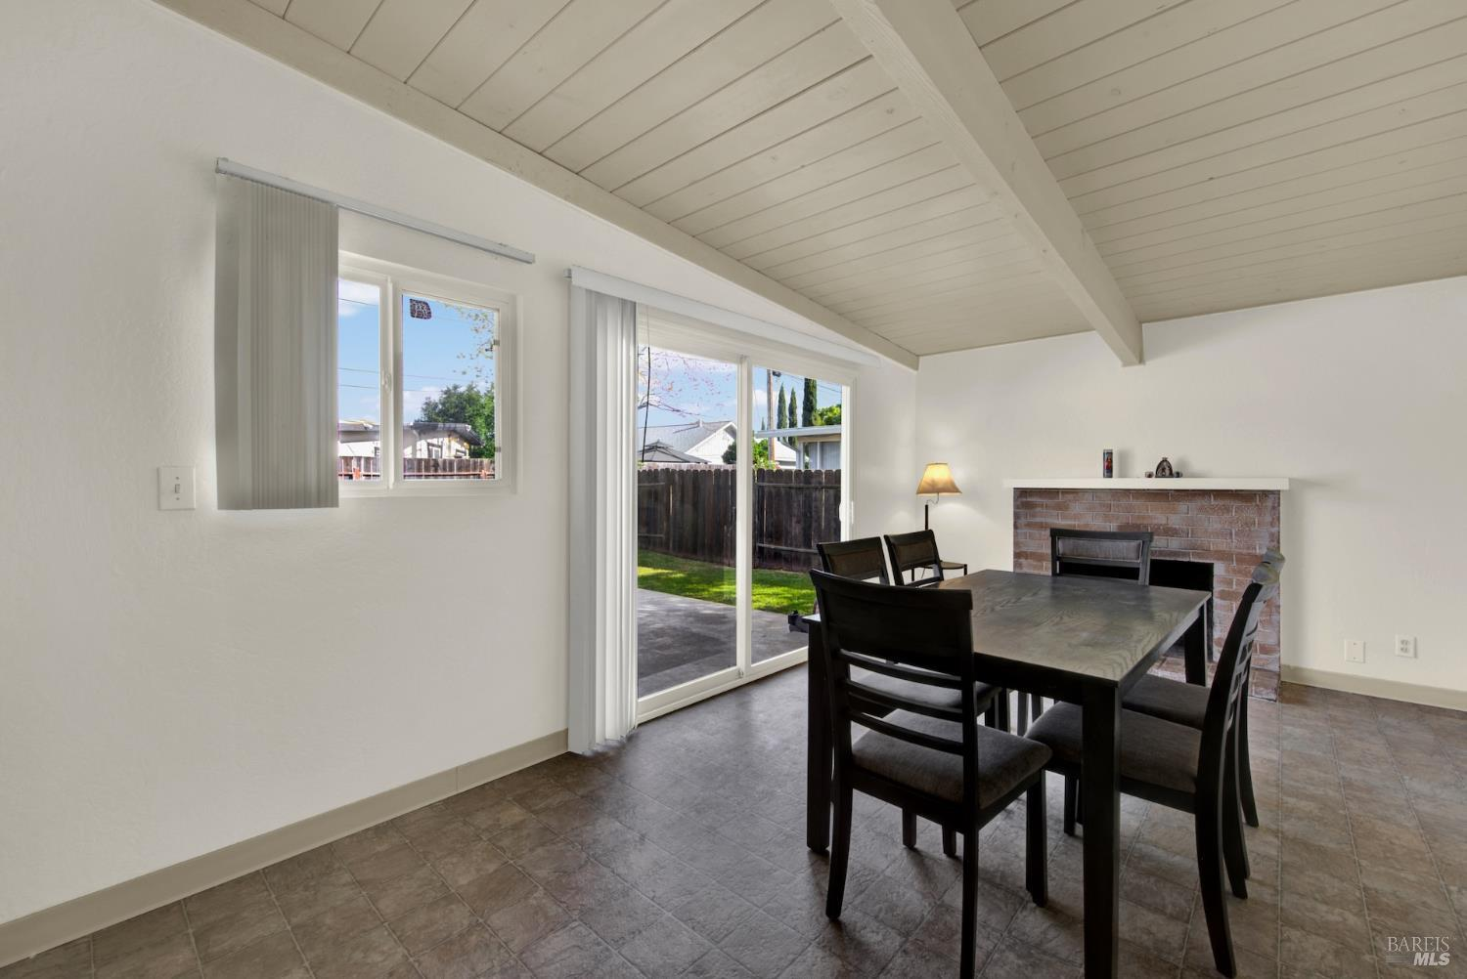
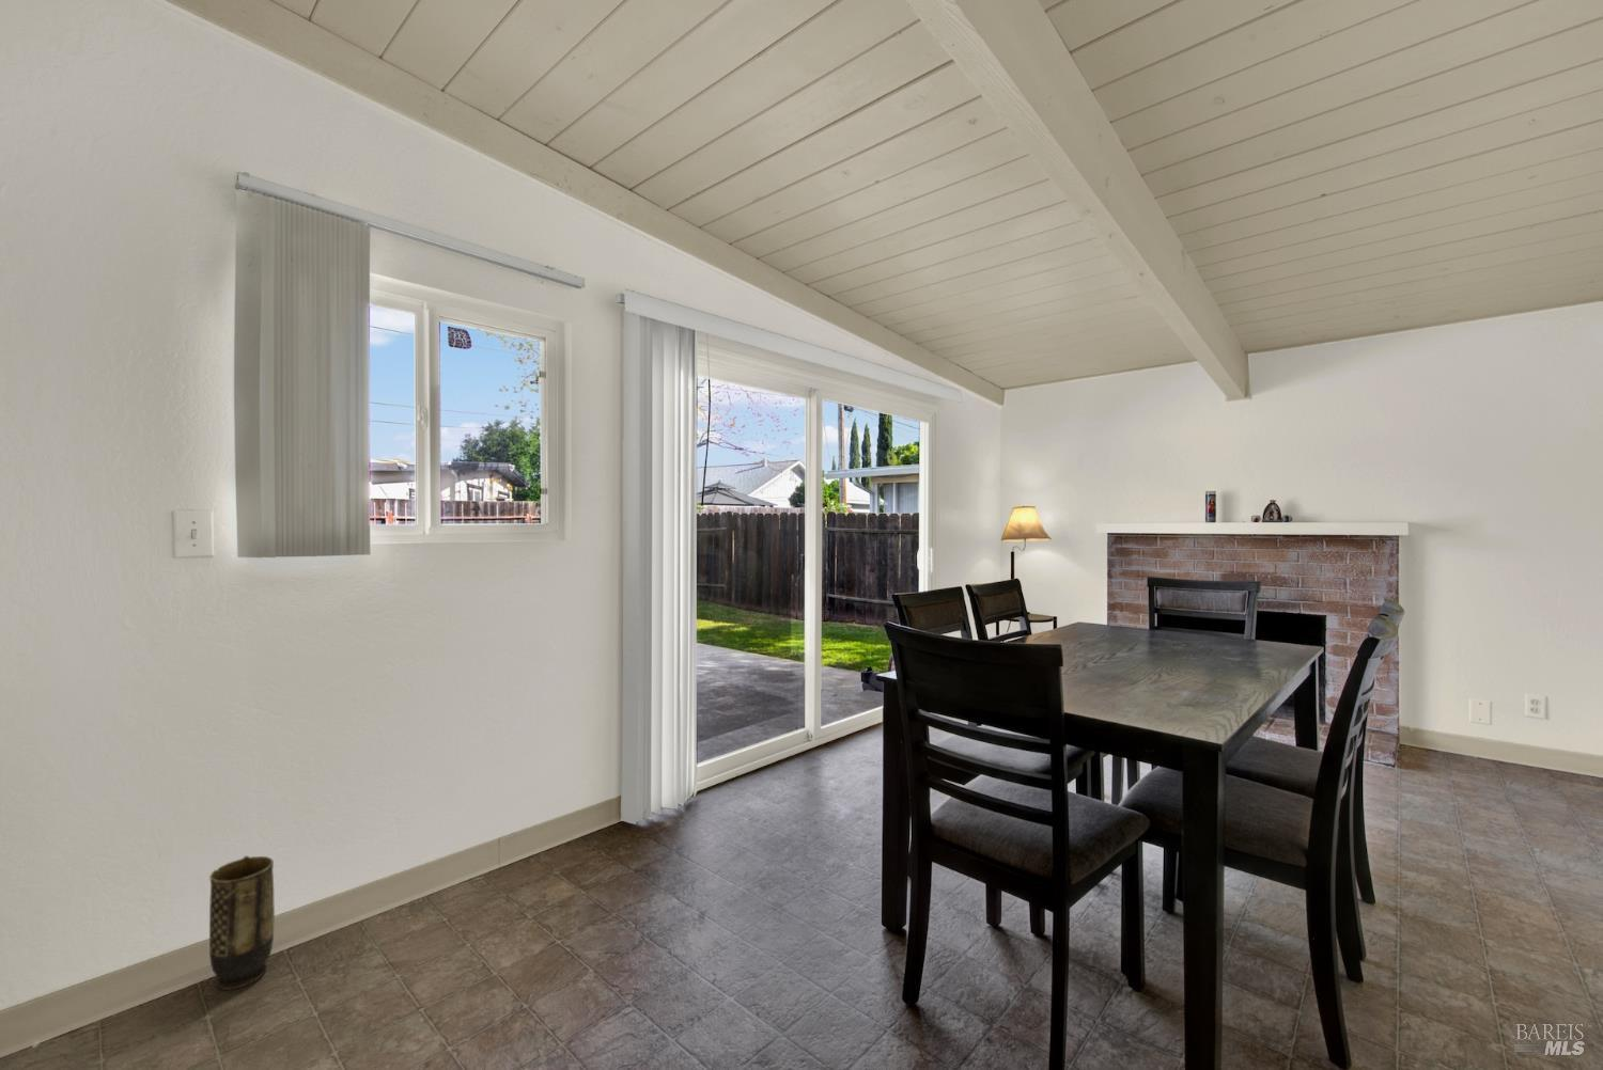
+ vase [208,855,276,991]
